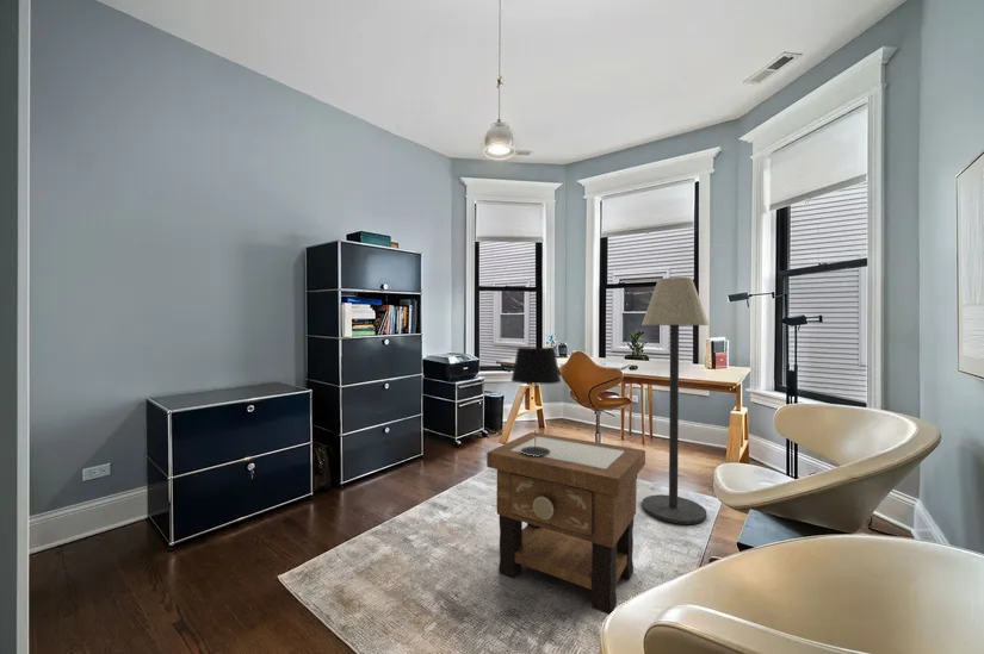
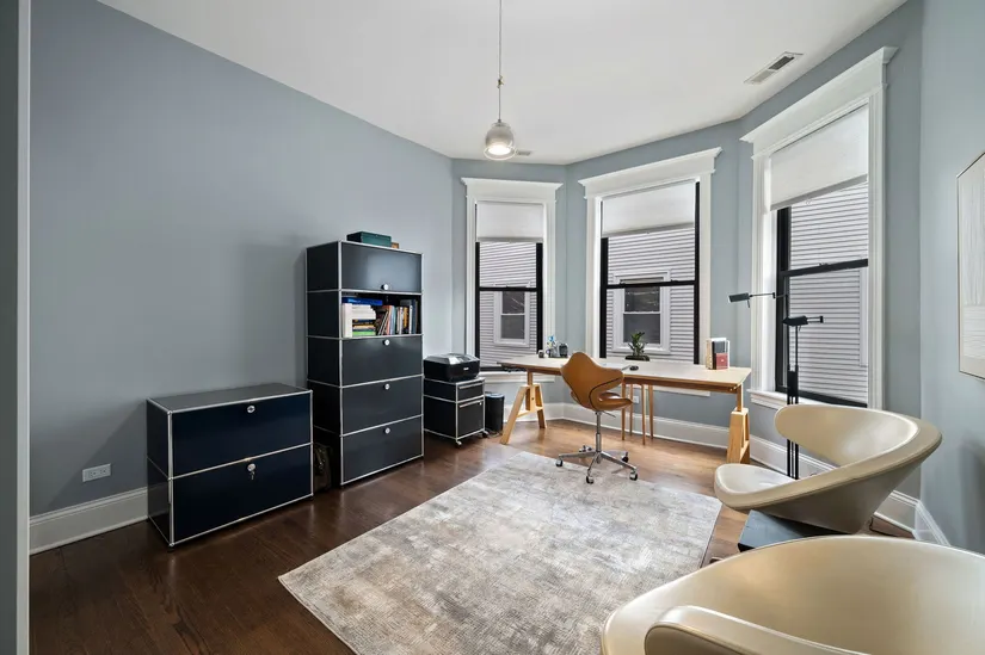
- side table [485,431,646,616]
- table lamp [509,347,562,456]
- floor lamp [640,276,710,525]
